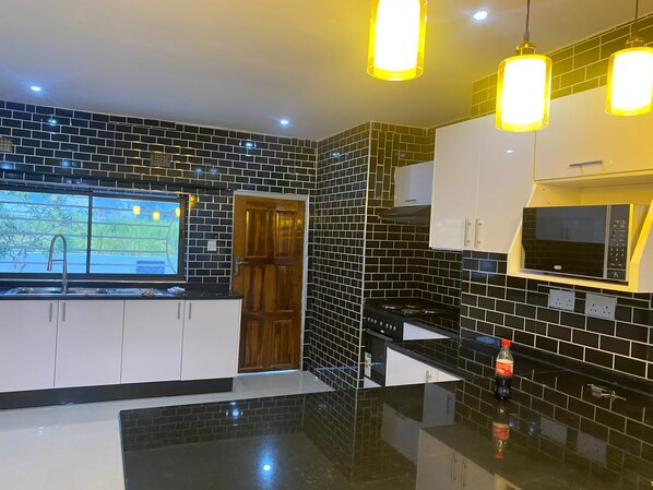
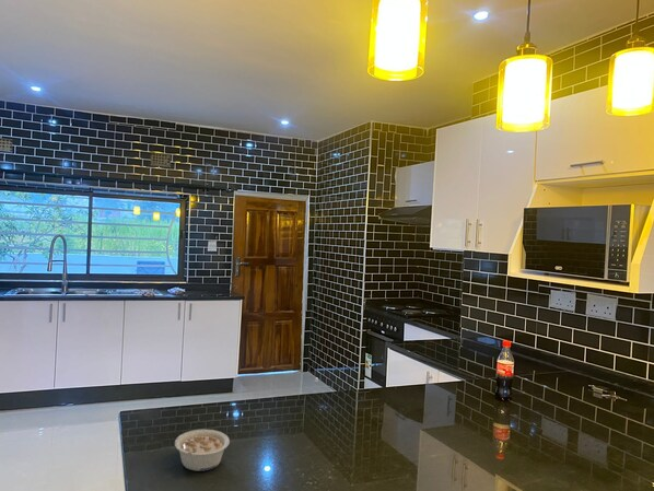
+ legume [174,429,231,472]
